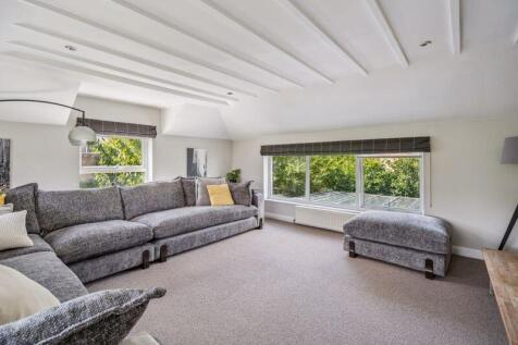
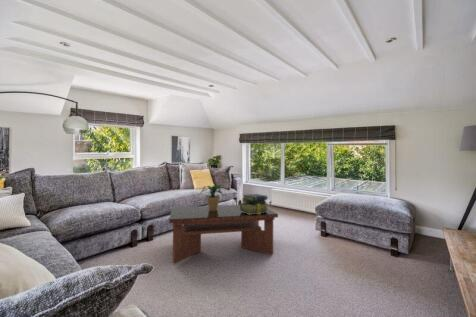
+ stack of books [239,193,269,215]
+ coffee table [168,204,279,264]
+ potted plant [198,184,225,211]
